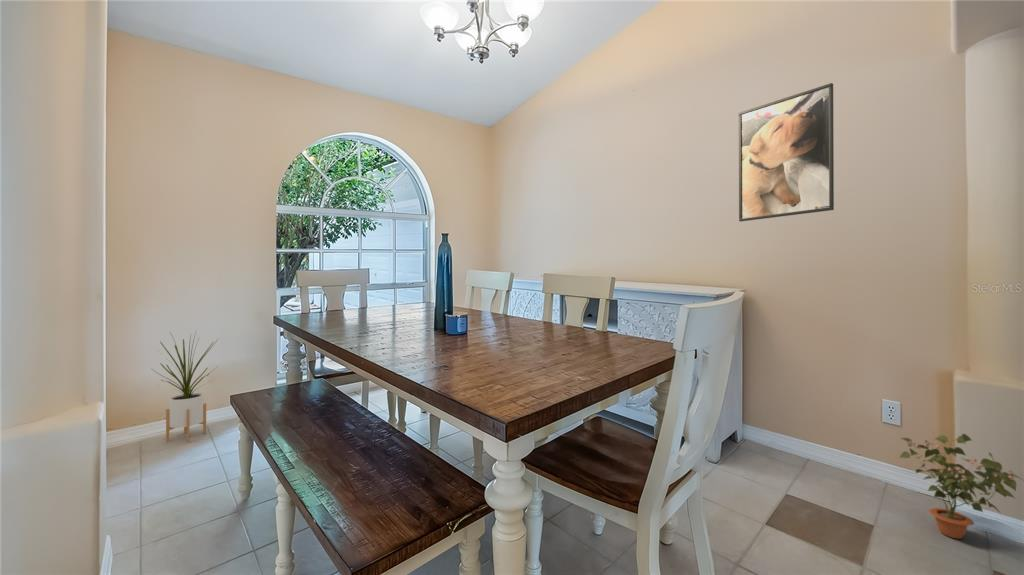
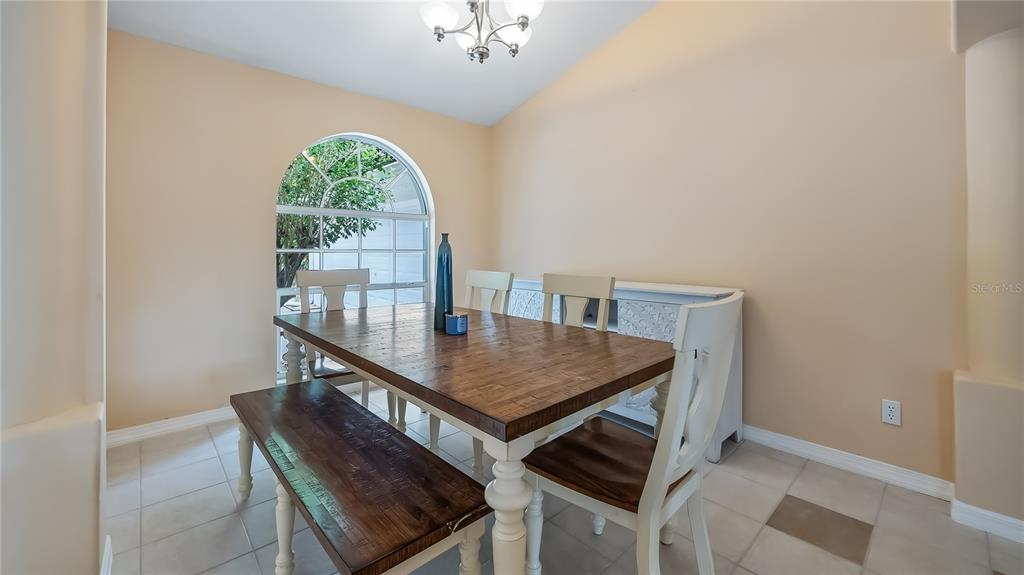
- potted plant [899,433,1024,540]
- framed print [738,82,835,222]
- house plant [150,331,219,442]
